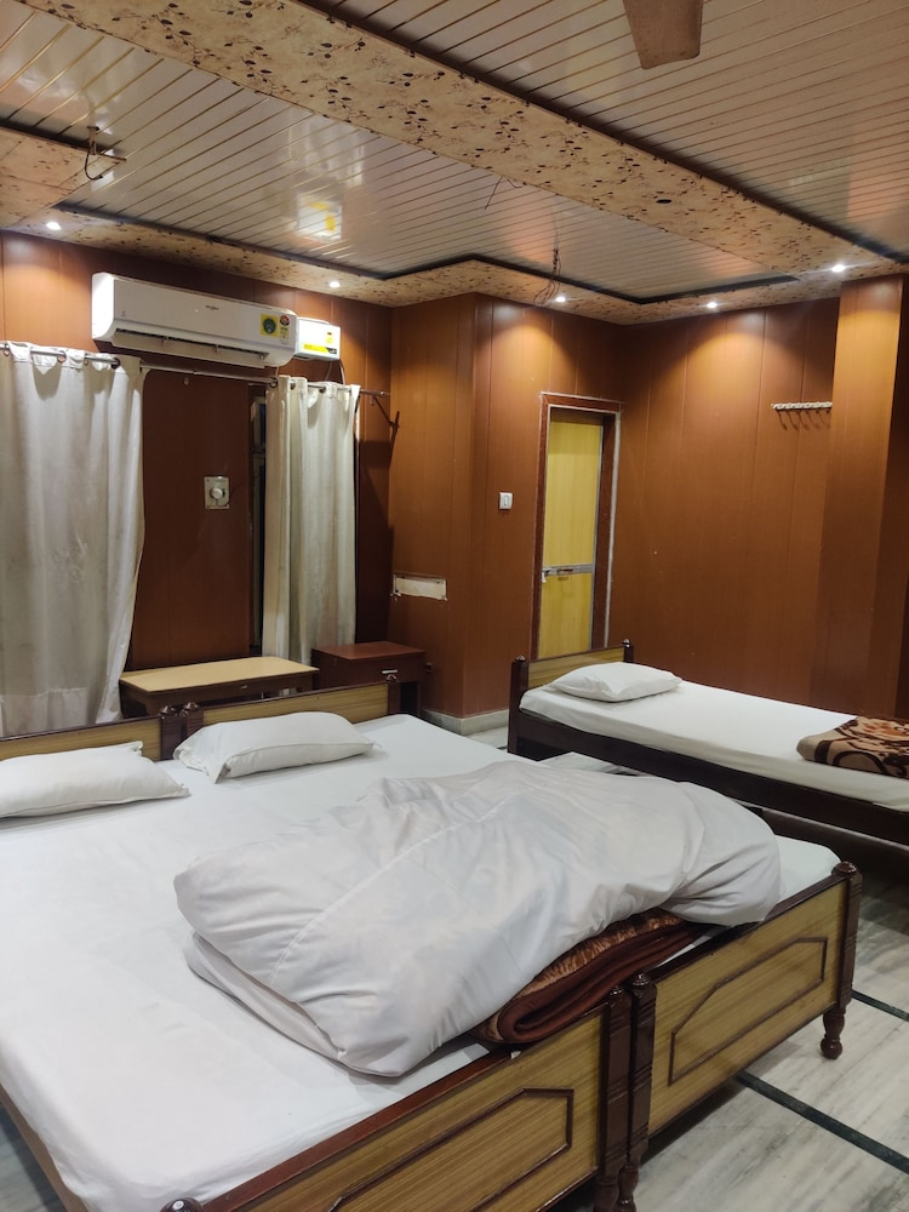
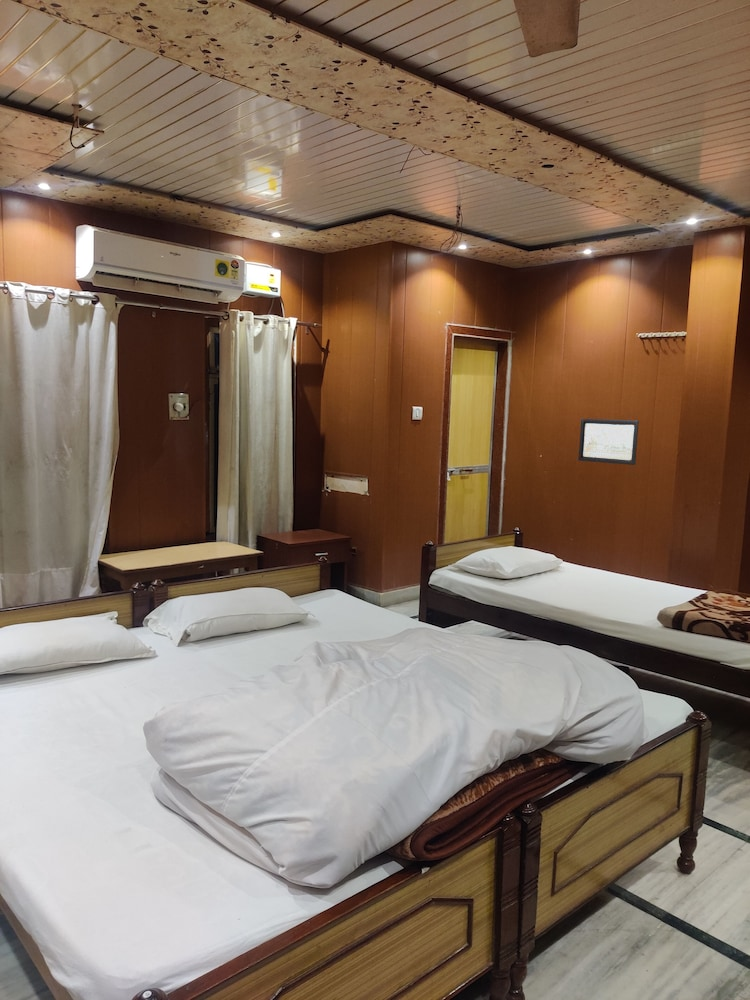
+ wall art [577,418,640,466]
